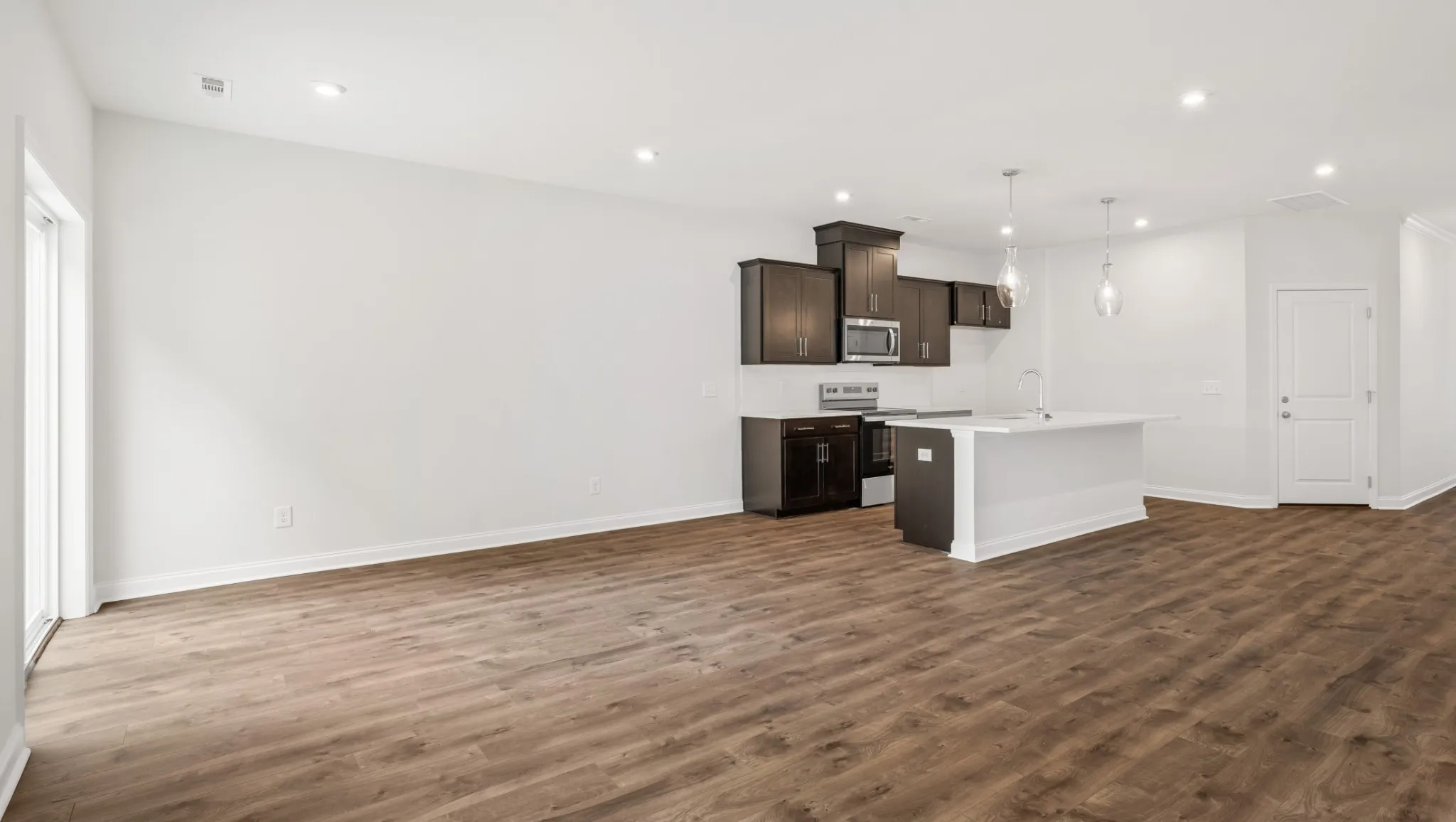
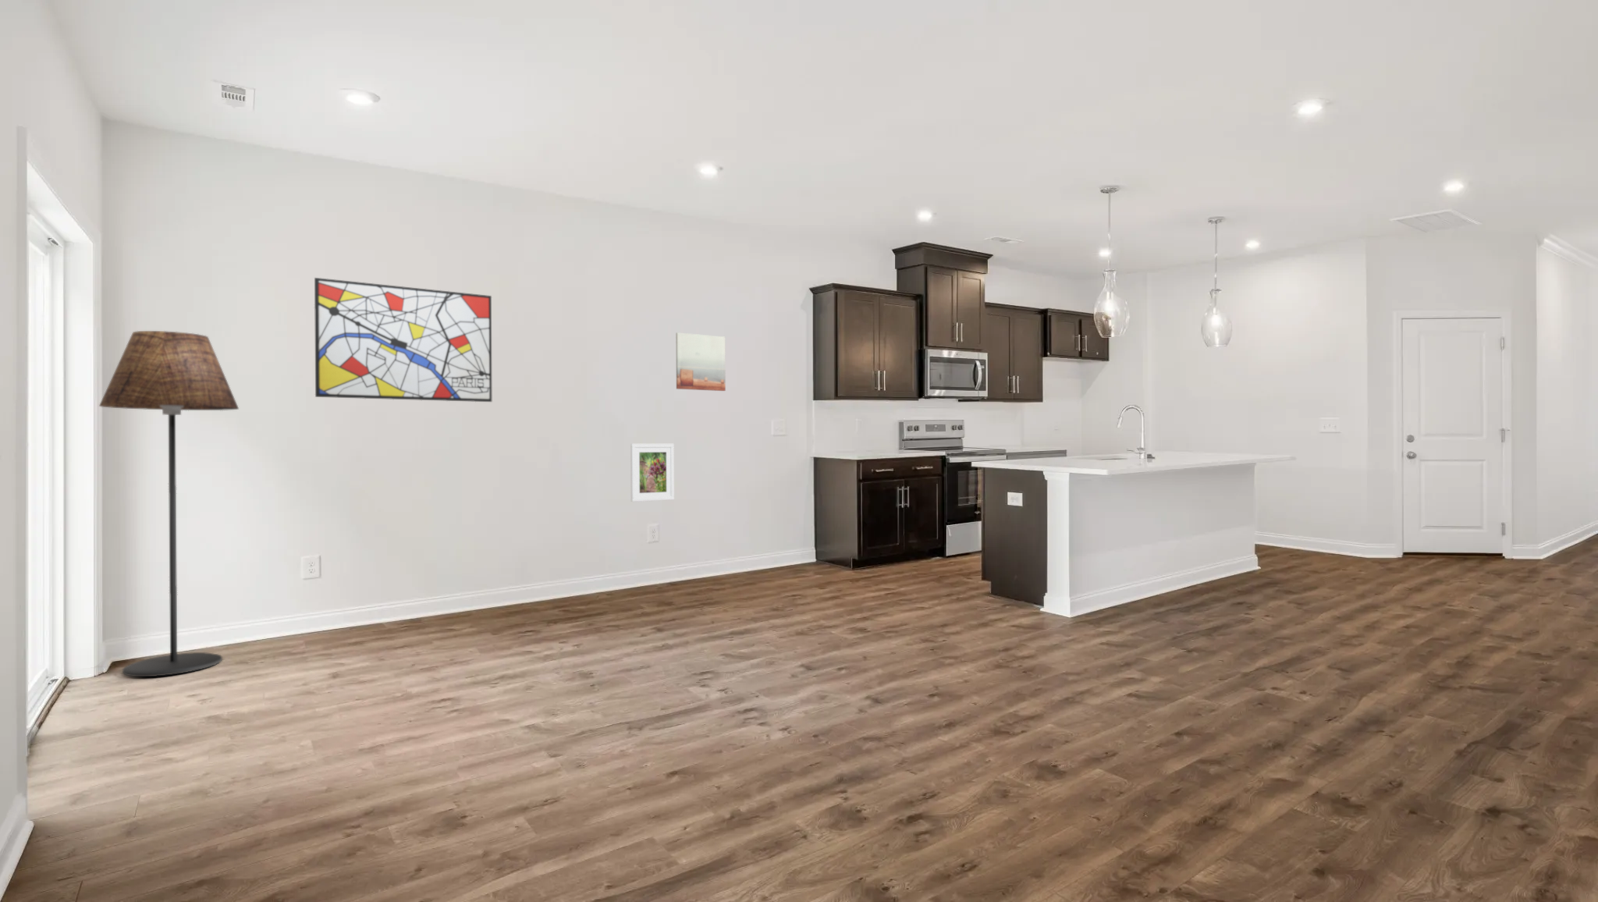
+ wall art [314,277,493,403]
+ wall art [675,331,727,392]
+ floor lamp [99,330,239,677]
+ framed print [630,443,675,503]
